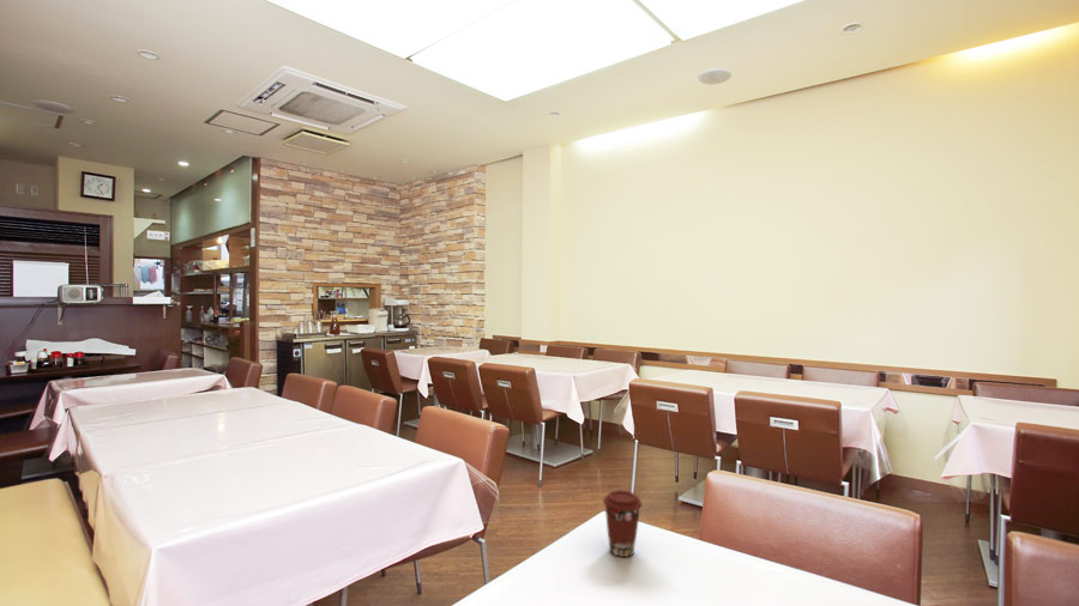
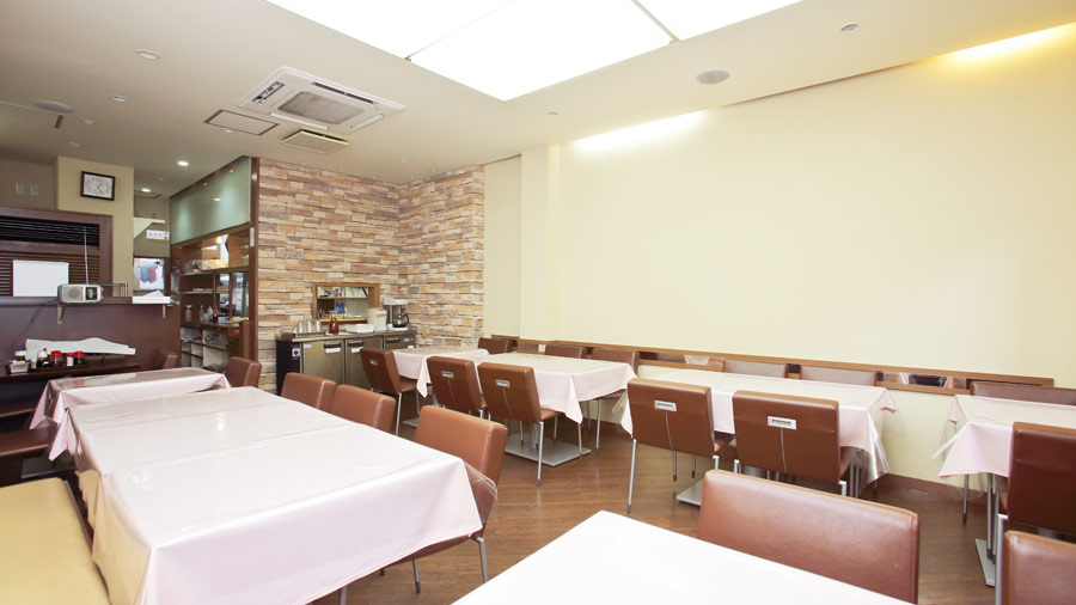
- coffee cup [602,489,644,558]
